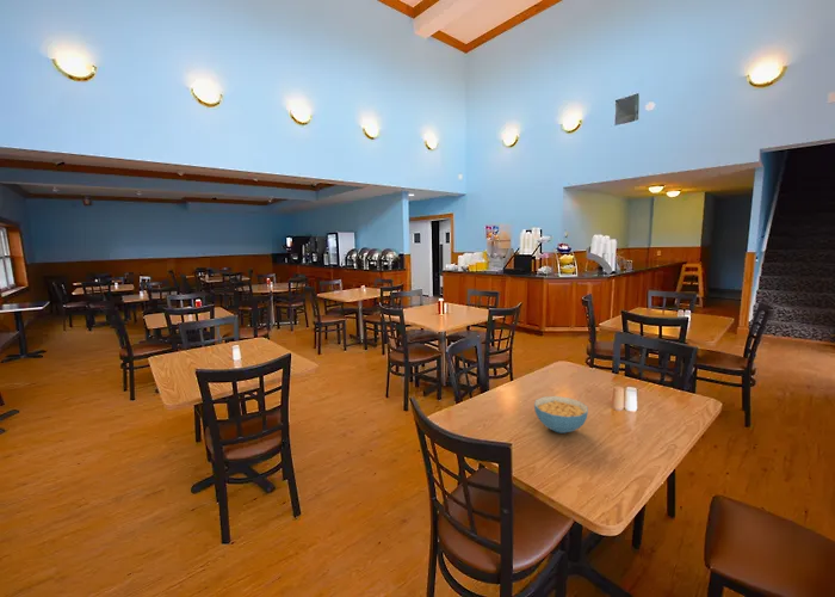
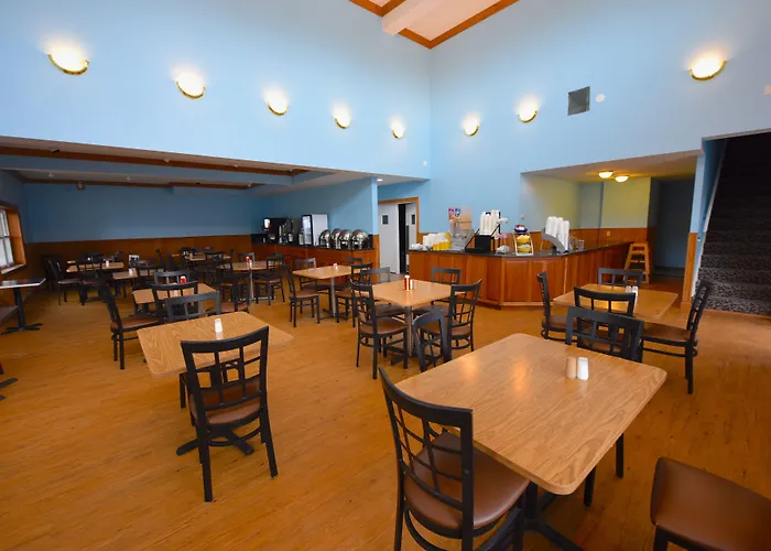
- cereal bowl [533,395,589,435]
